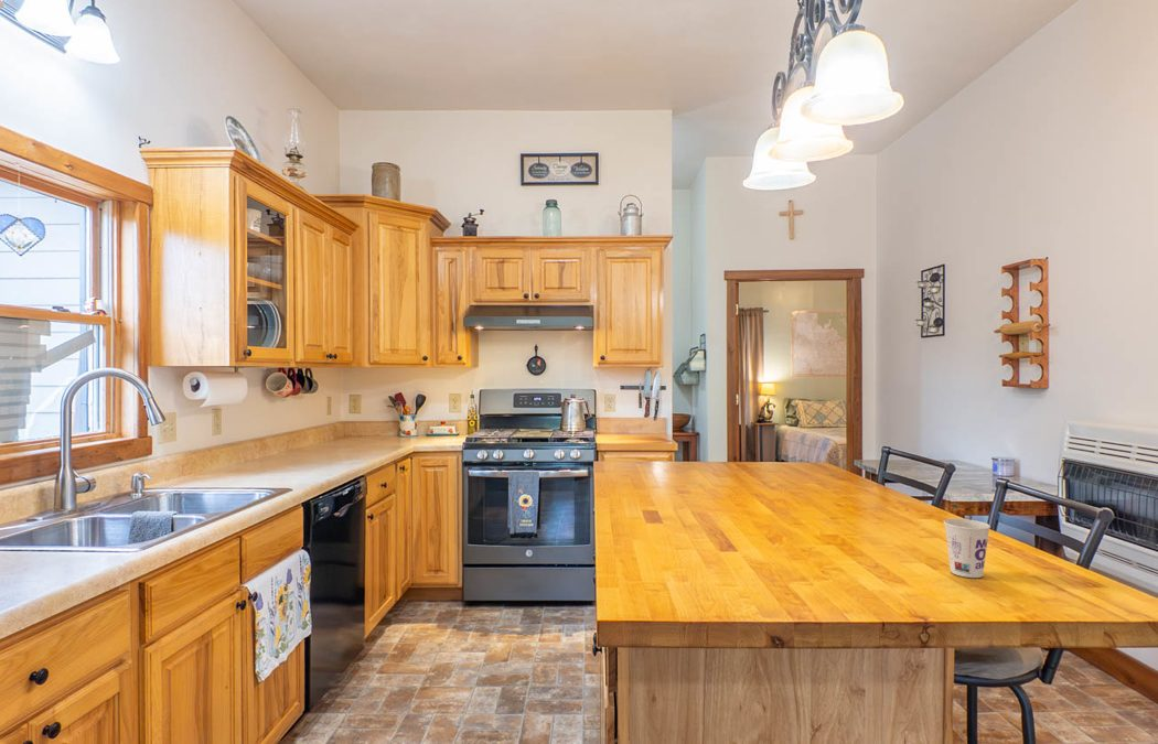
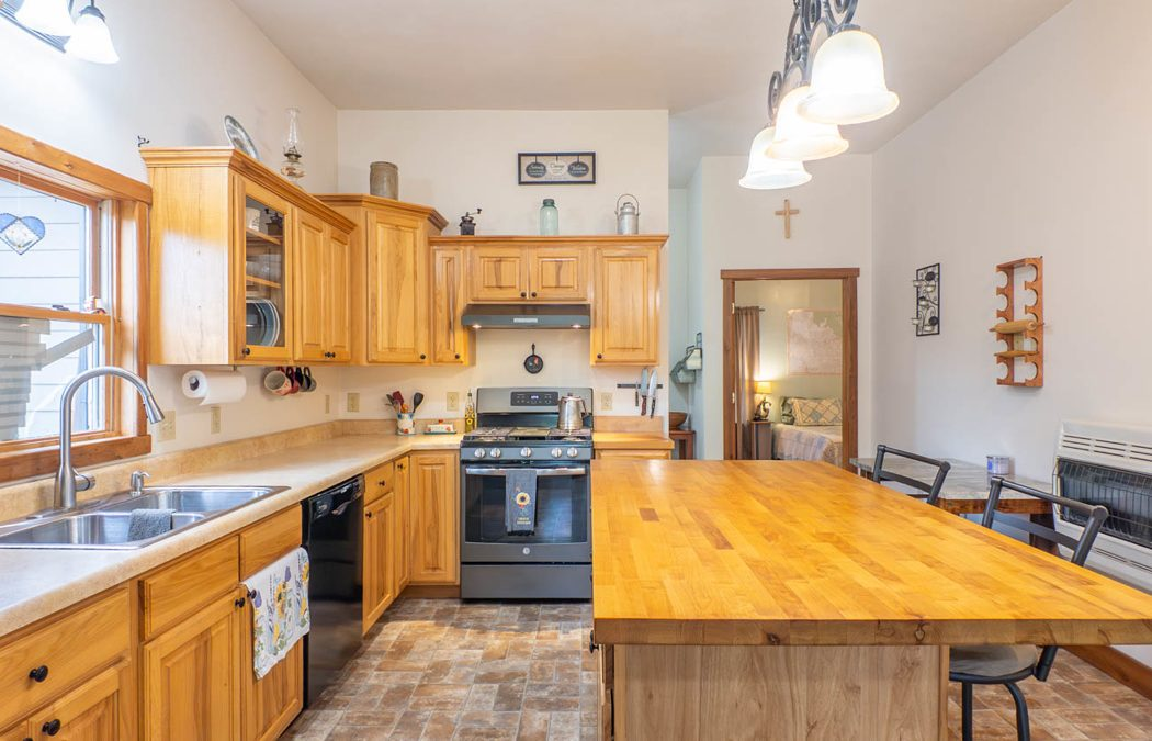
- cup [943,518,991,579]
